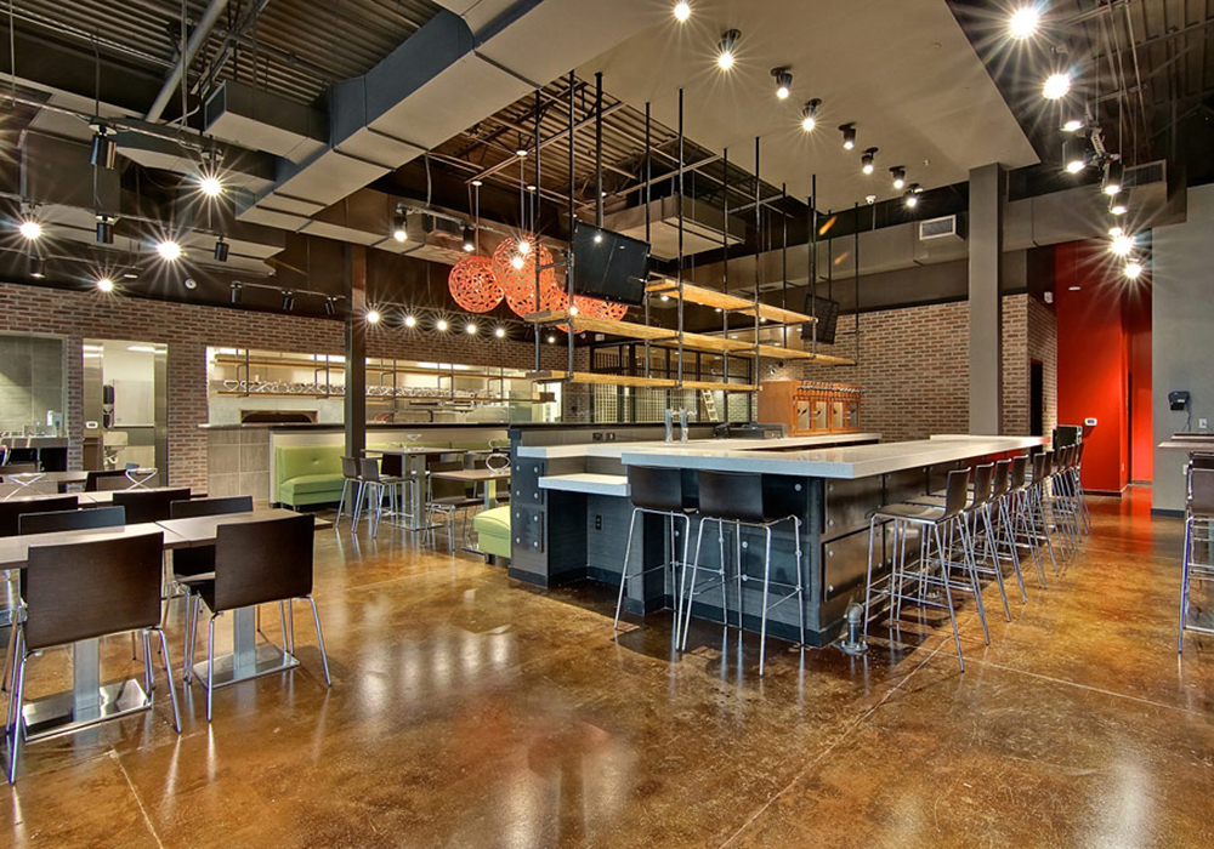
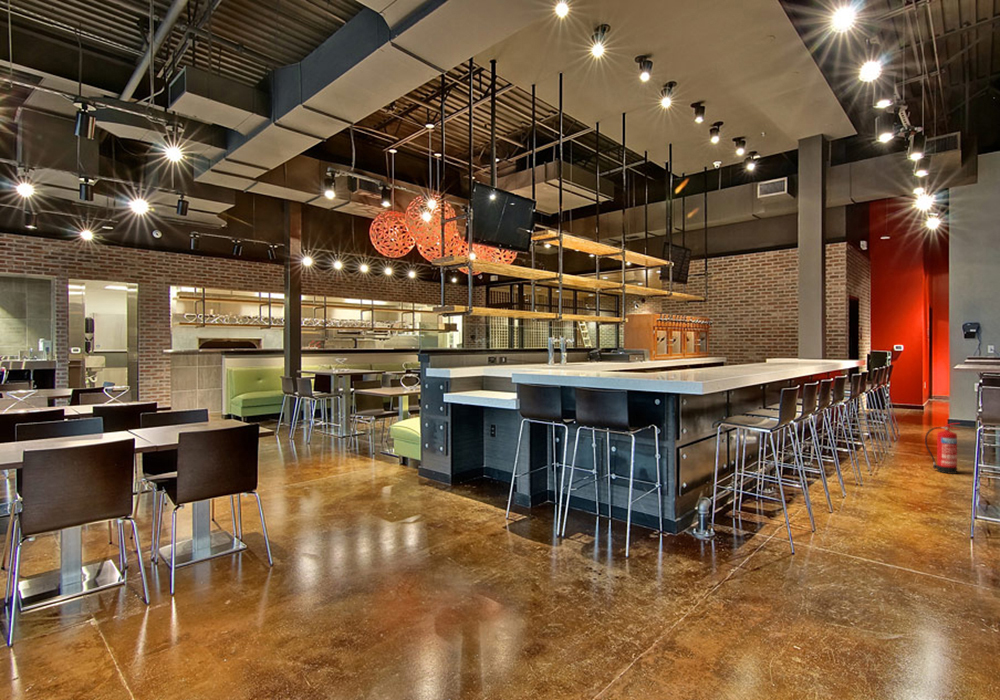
+ fire extinguisher [924,422,961,475]
